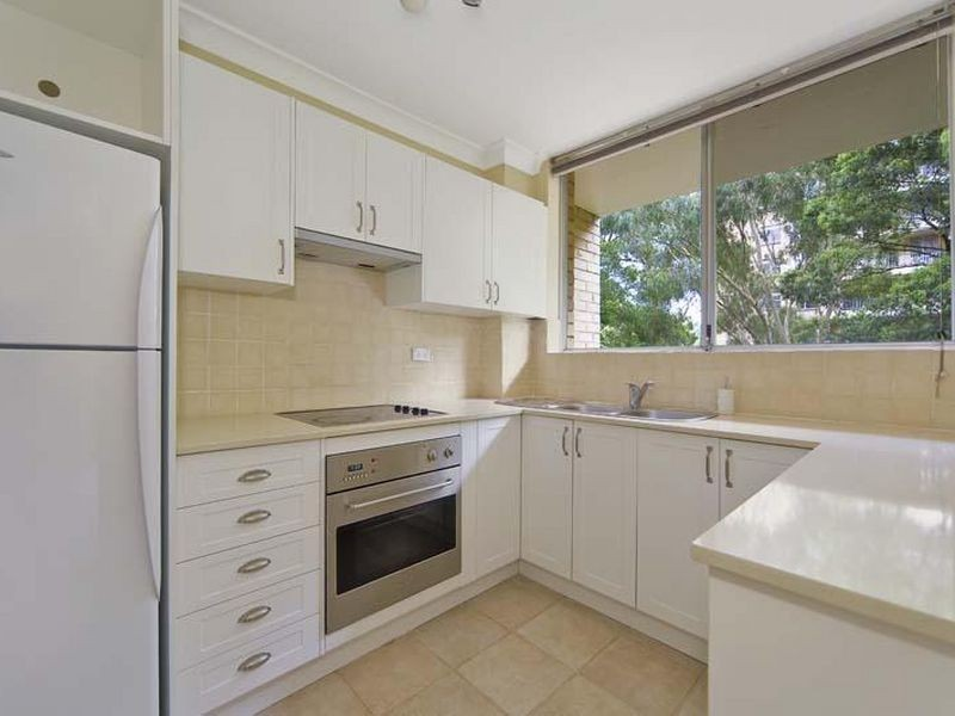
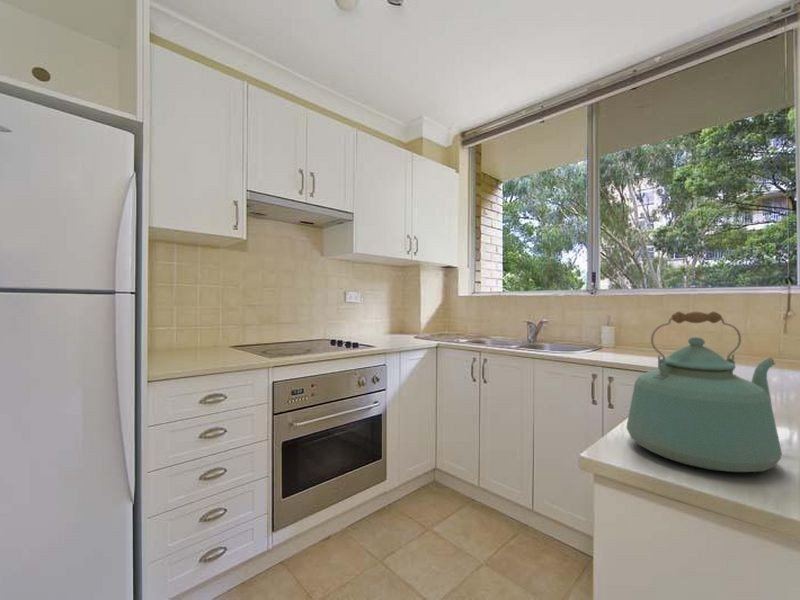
+ kettle [625,311,783,473]
